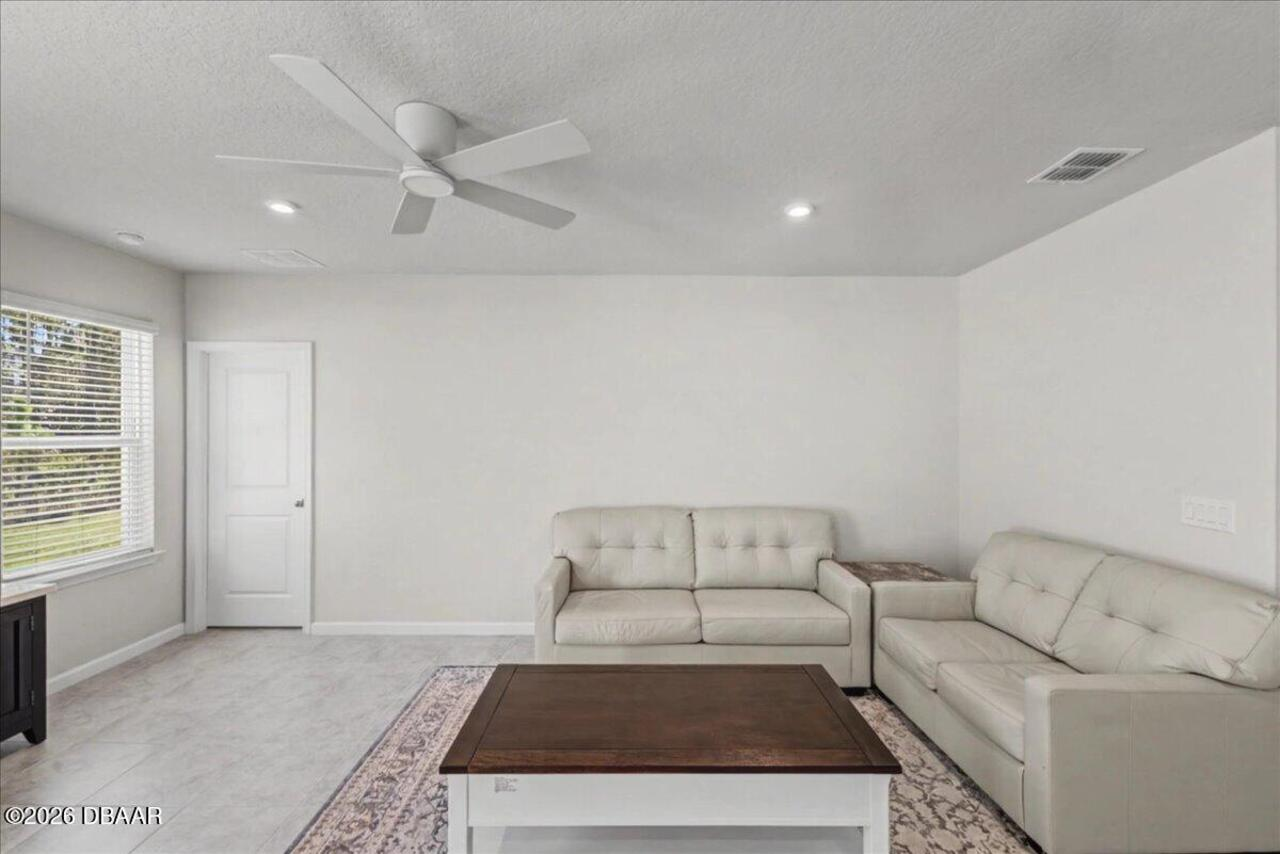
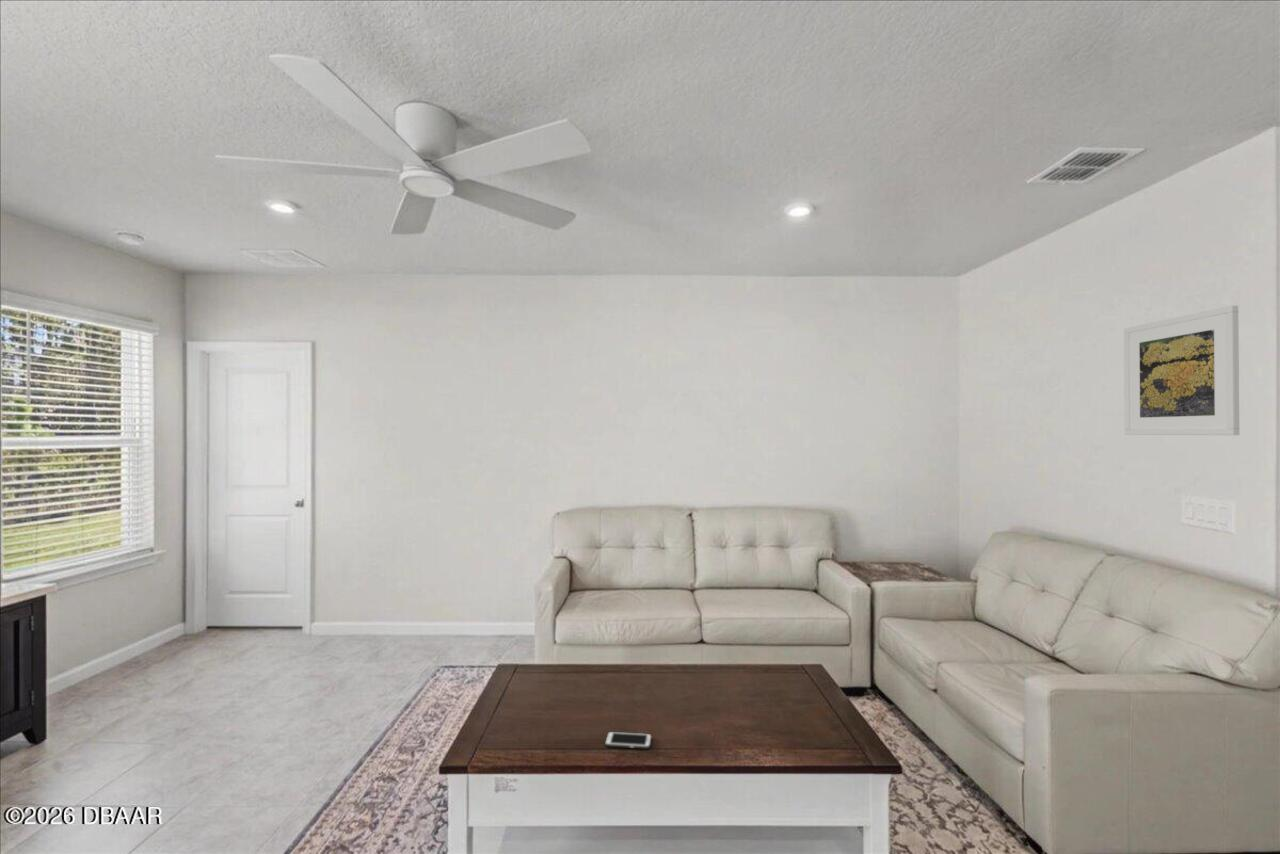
+ cell phone [604,731,653,750]
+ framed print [1123,305,1240,436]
